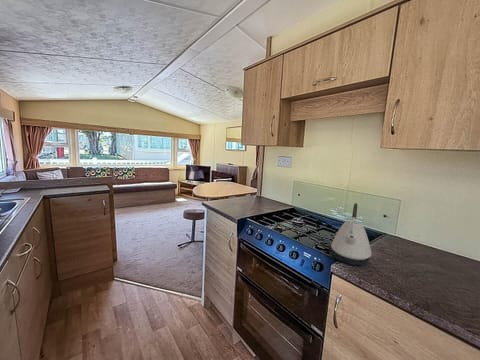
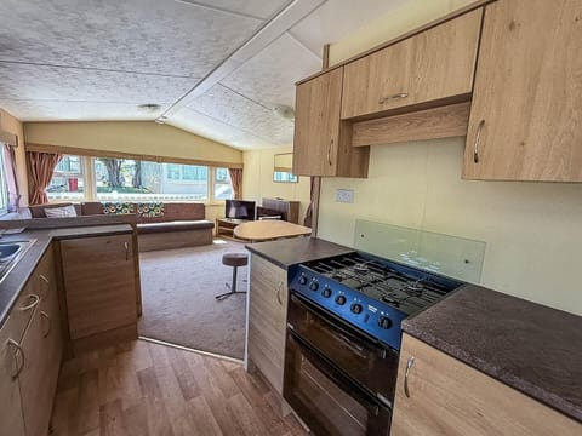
- kettle [330,202,372,266]
